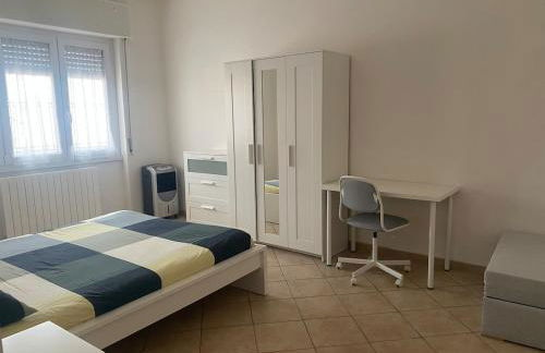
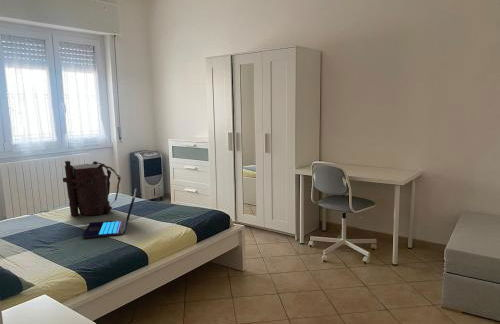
+ laptop [82,187,137,239]
+ backpack [62,160,122,217]
